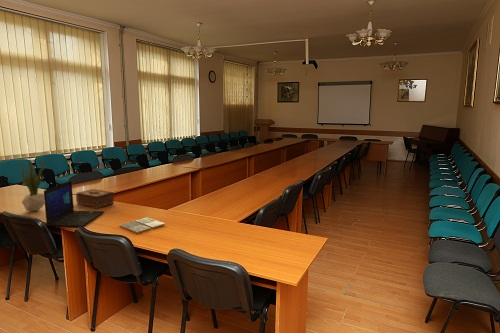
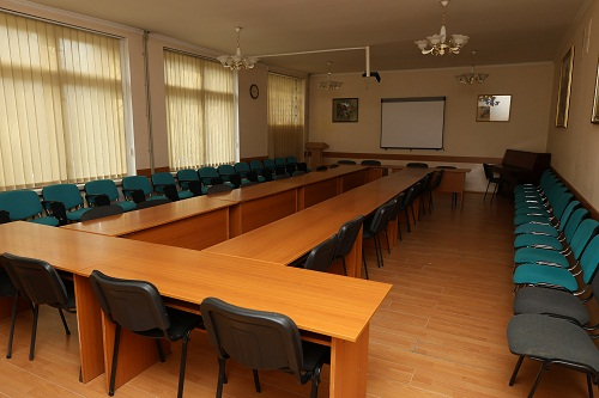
- tissue box [75,188,115,210]
- potted plant [20,158,45,212]
- drink coaster [118,216,166,234]
- laptop [43,180,105,228]
